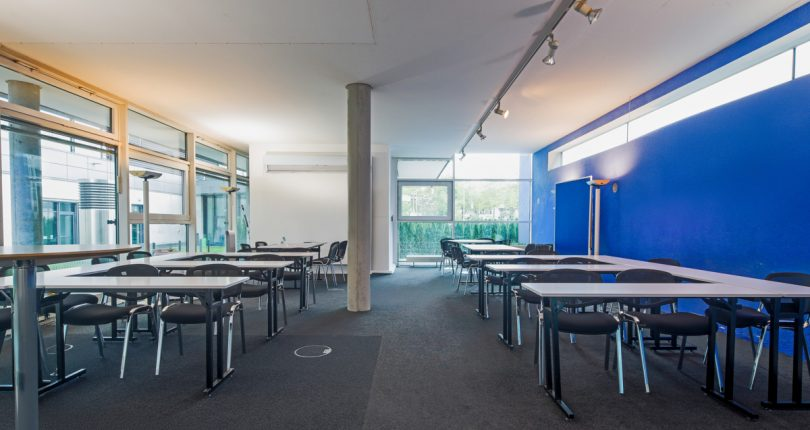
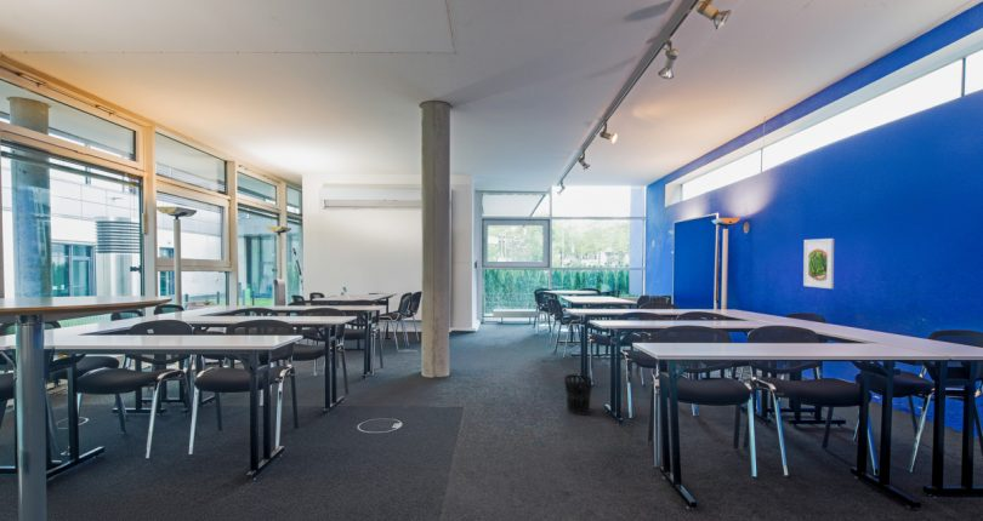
+ wastebasket [563,373,593,417]
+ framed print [802,237,835,290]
